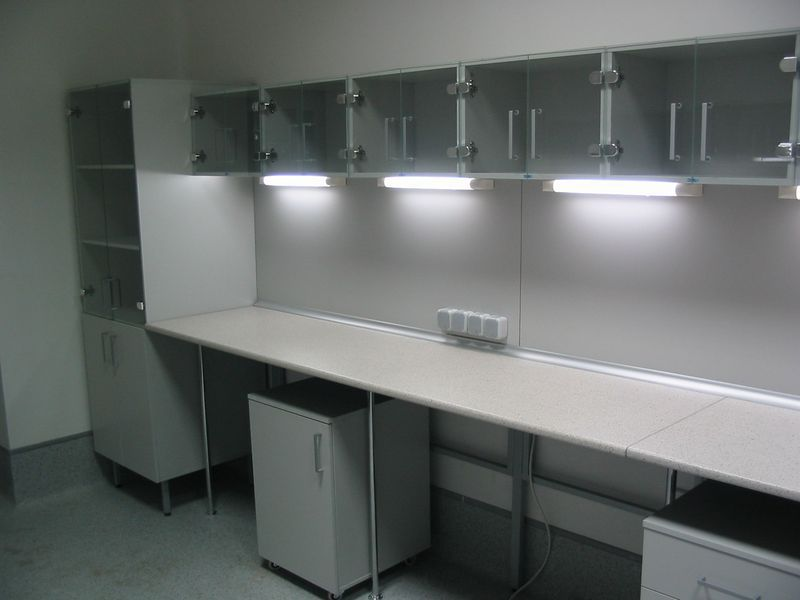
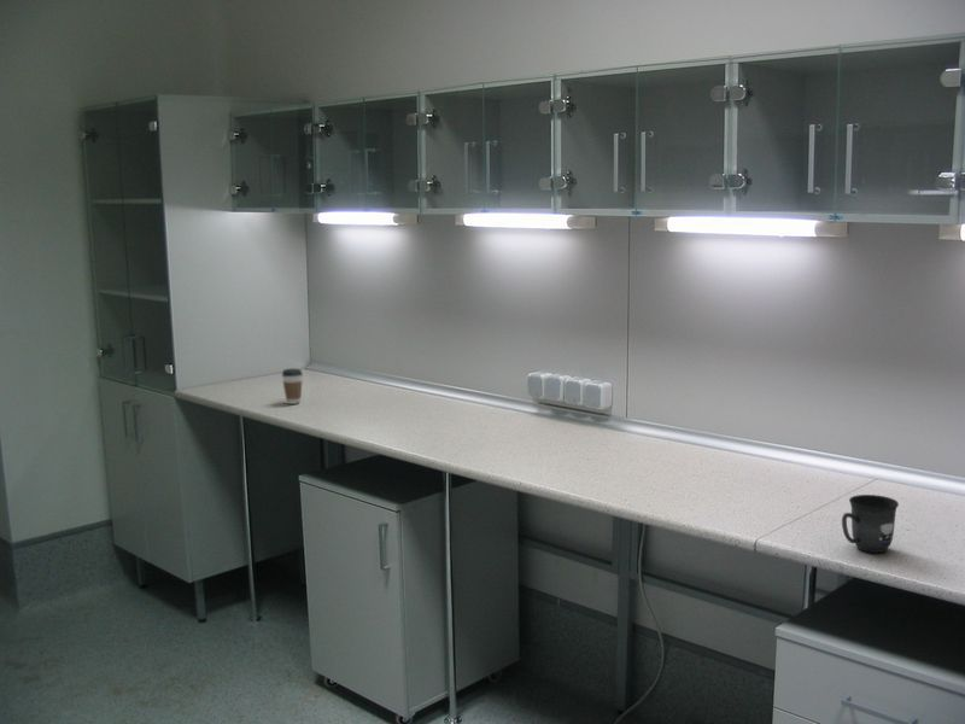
+ mug [841,494,900,554]
+ coffee cup [281,368,304,405]
